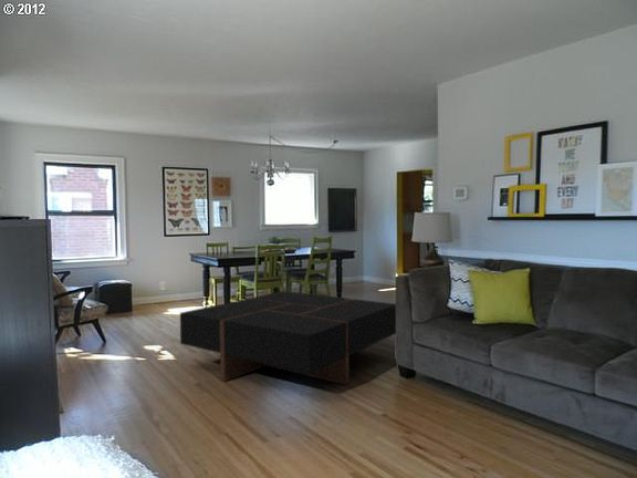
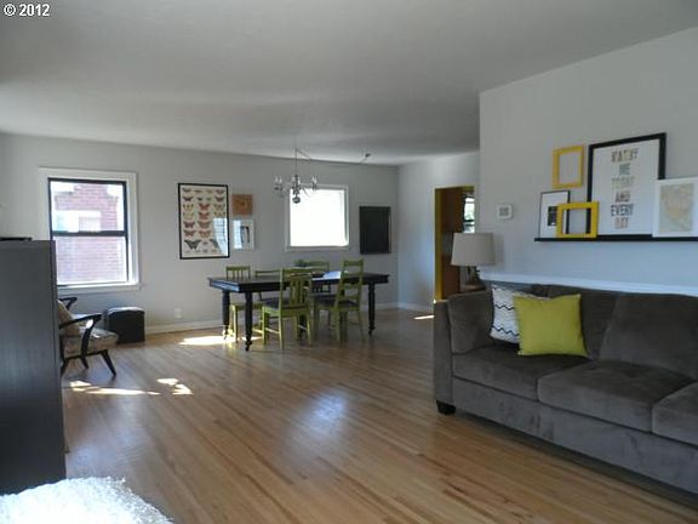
- coffee table [179,290,397,386]
